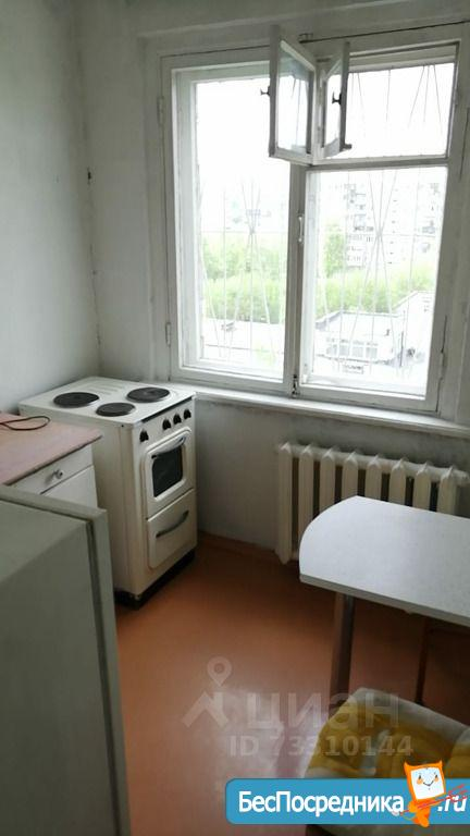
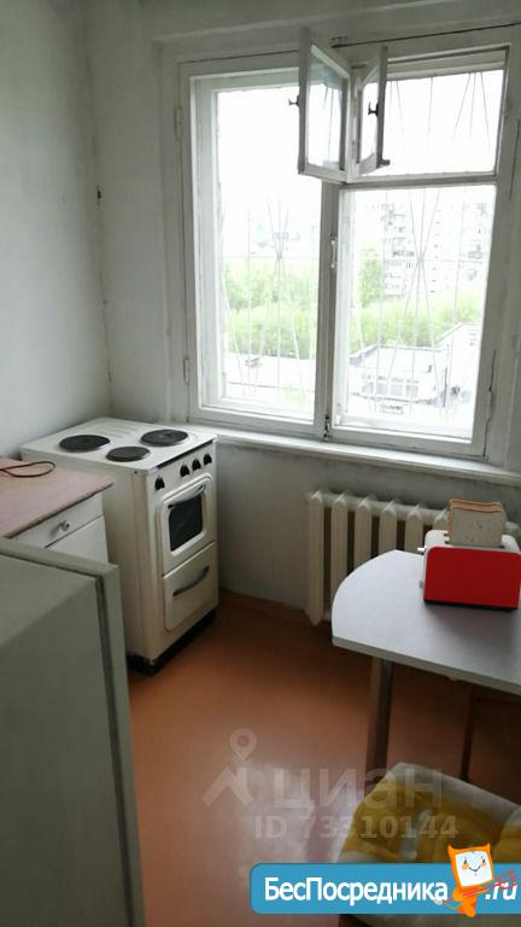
+ toaster [416,499,521,612]
